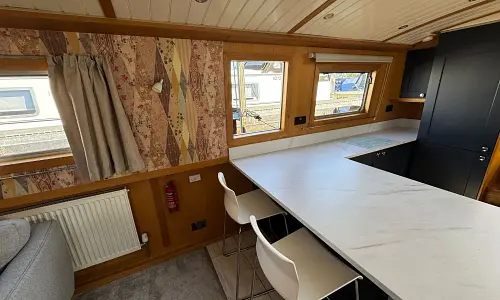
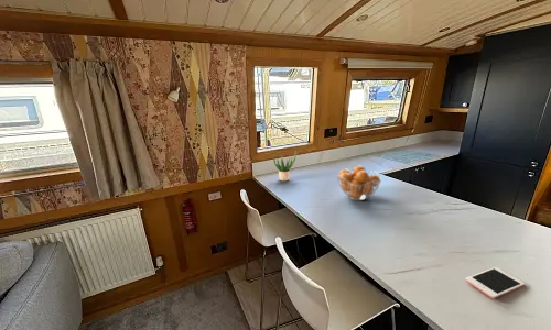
+ cell phone [464,266,526,299]
+ fruit basket [336,165,382,201]
+ potted plant [272,150,298,182]
